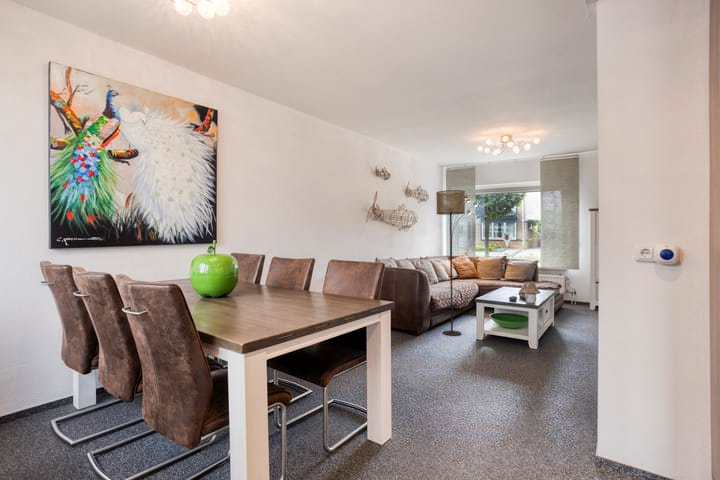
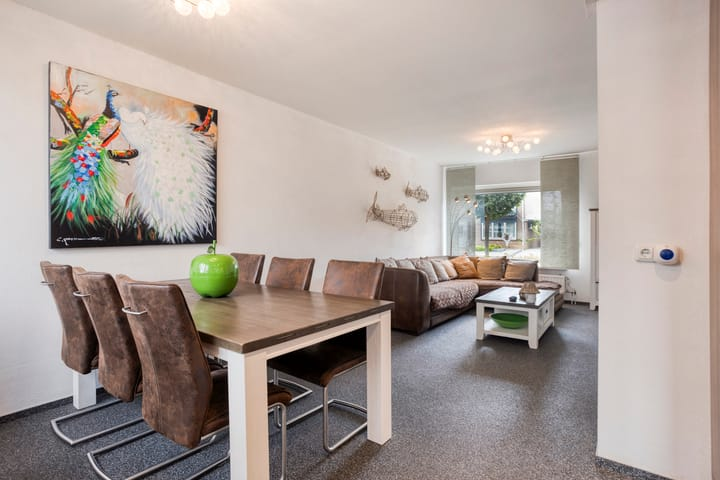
- floor lamp [435,189,466,337]
